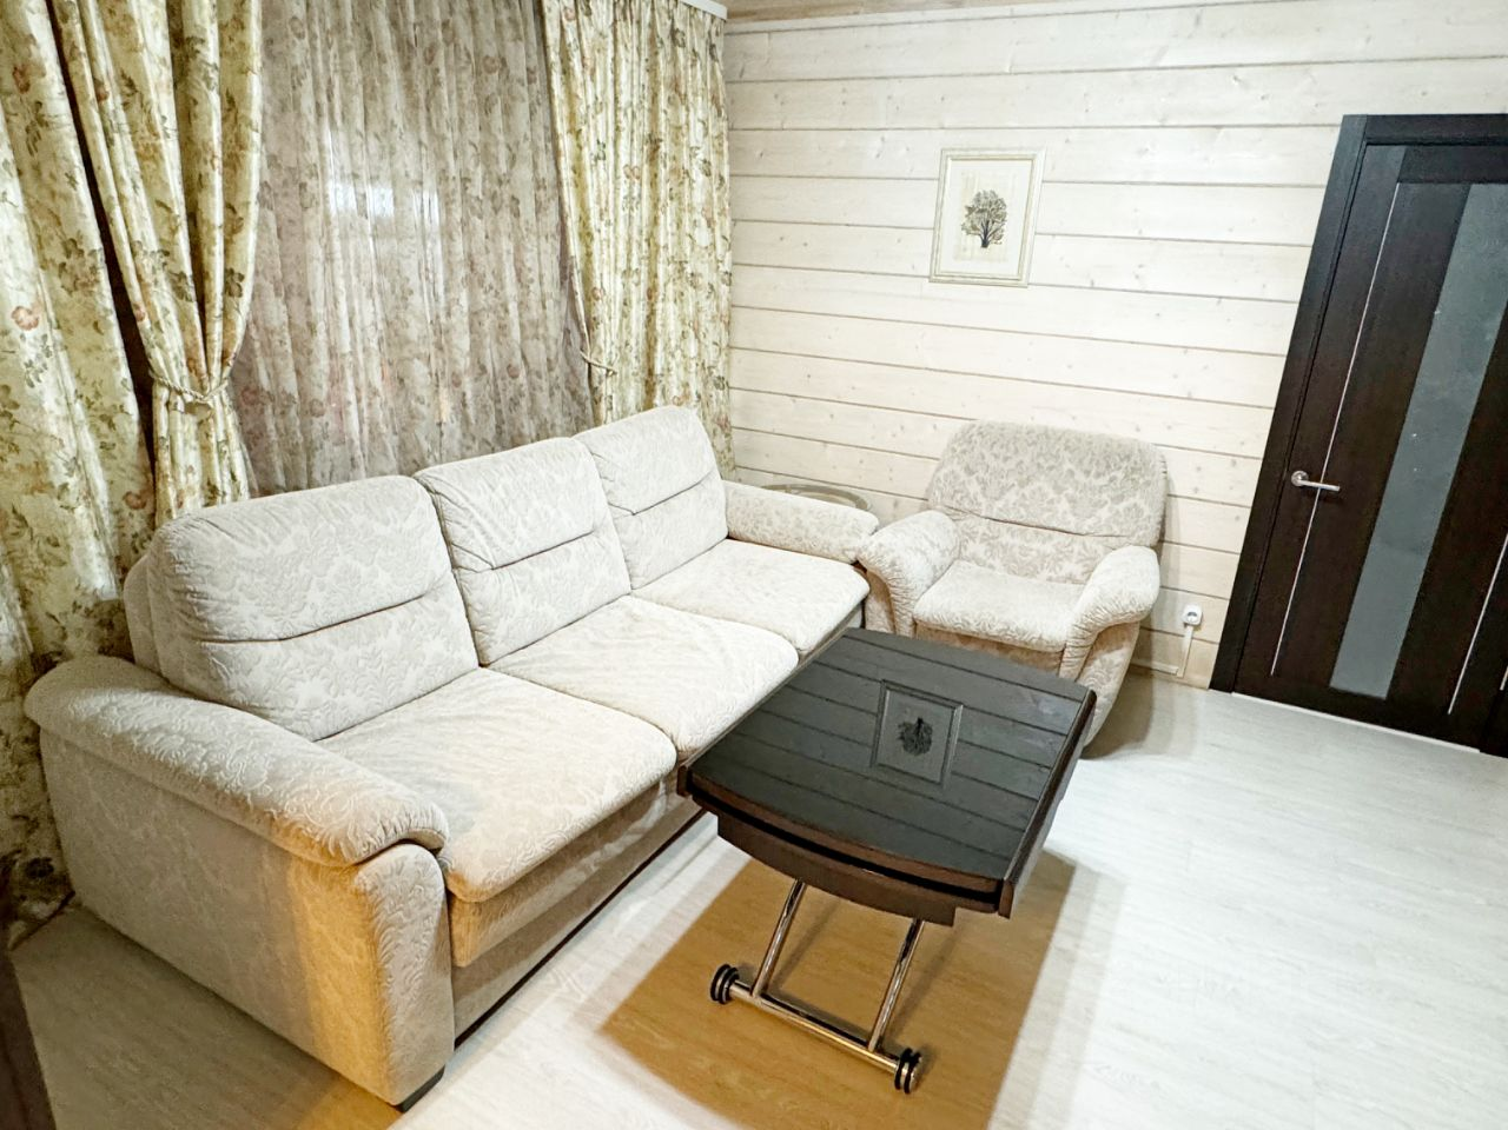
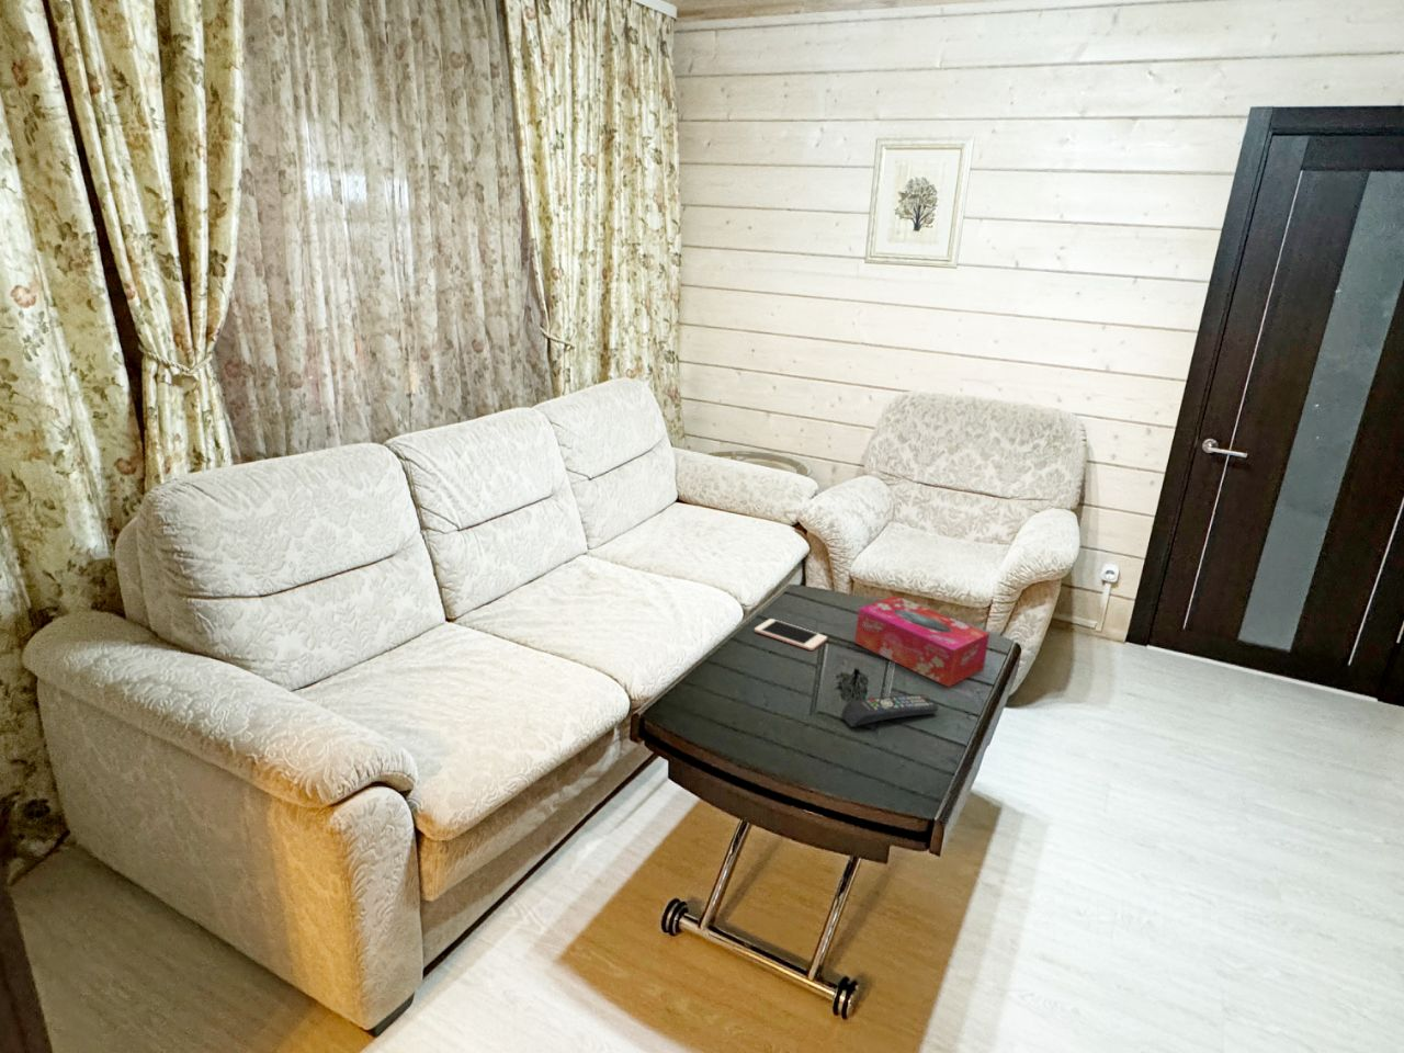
+ tissue box [855,594,991,688]
+ remote control [840,694,939,728]
+ cell phone [754,617,828,651]
